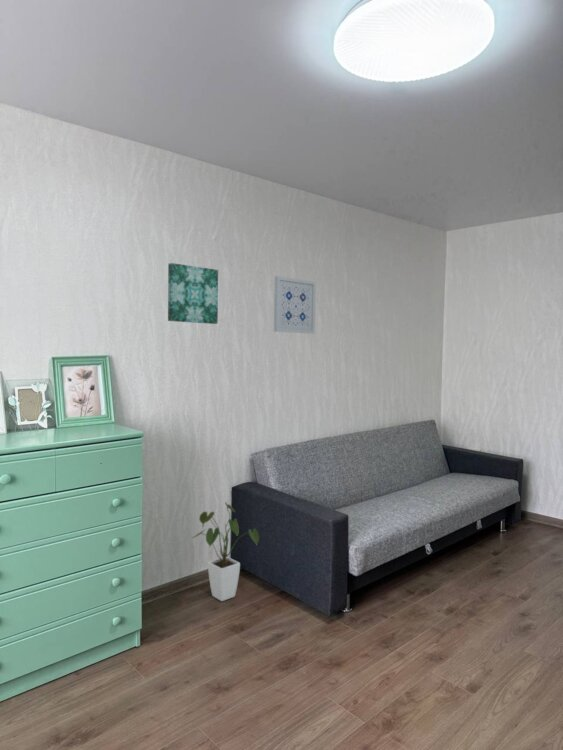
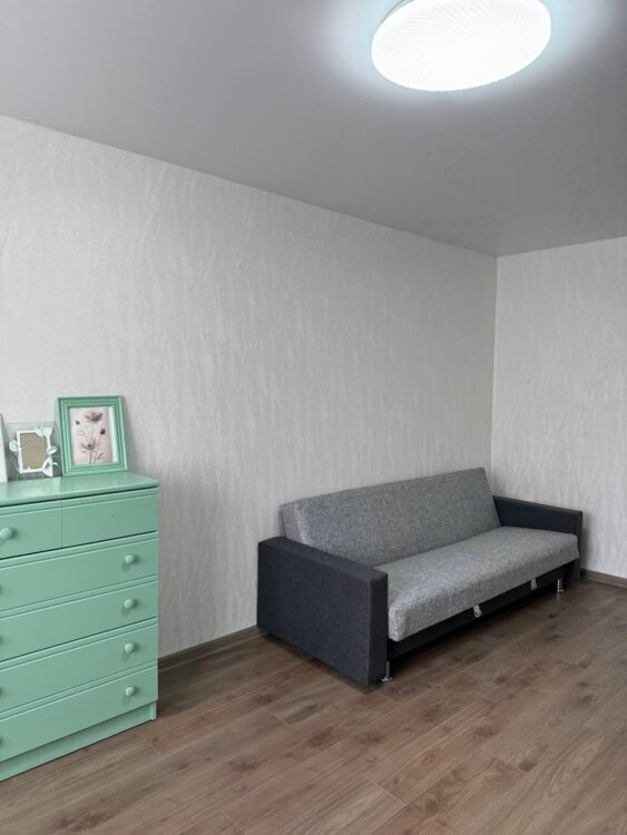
- wall art [167,262,219,325]
- house plant [192,501,260,602]
- wall art [273,275,317,335]
